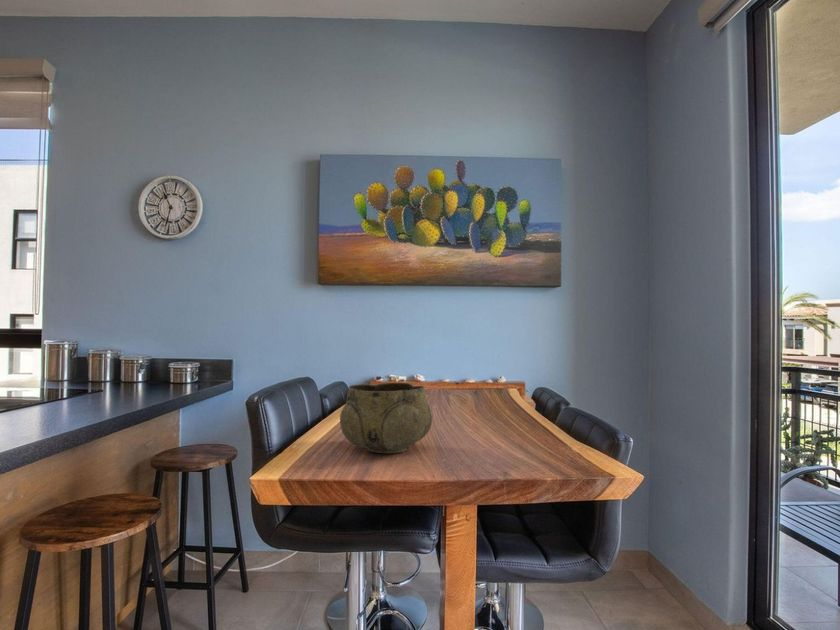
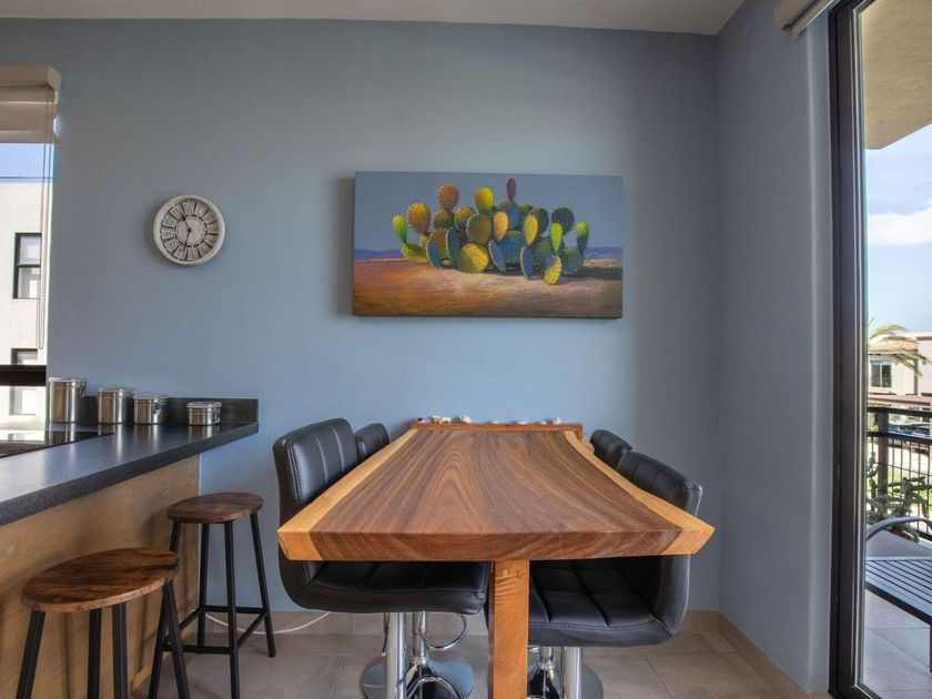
- decorative bowl [339,382,433,454]
